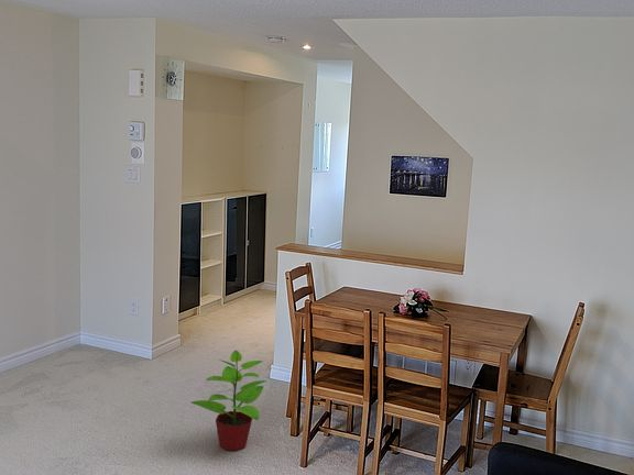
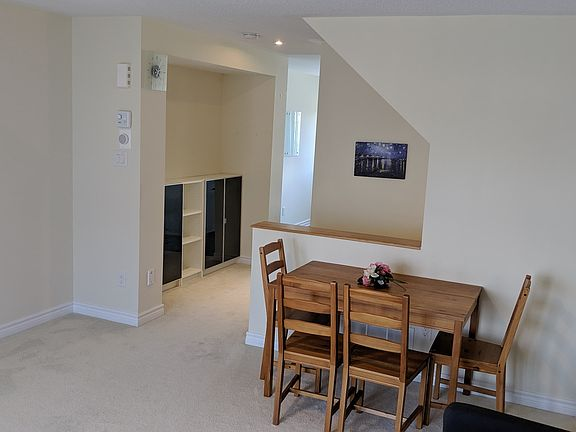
- potted plant [190,349,269,452]
